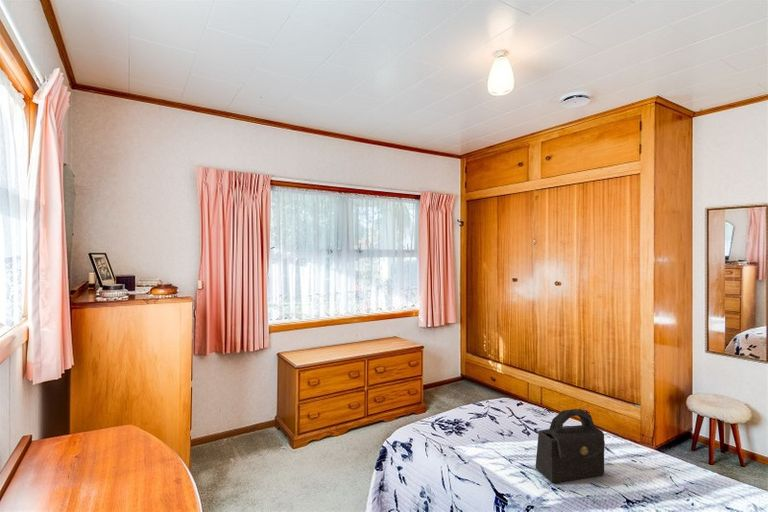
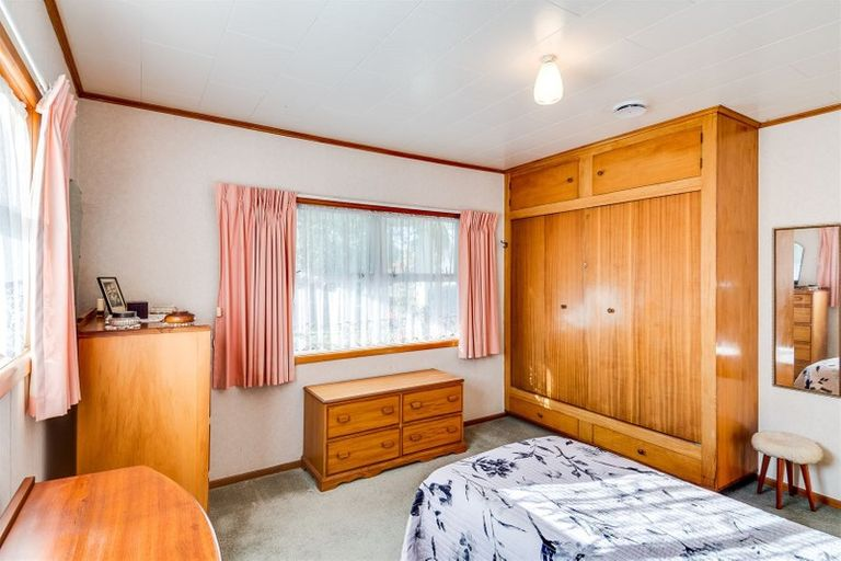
- handbag [535,408,606,484]
